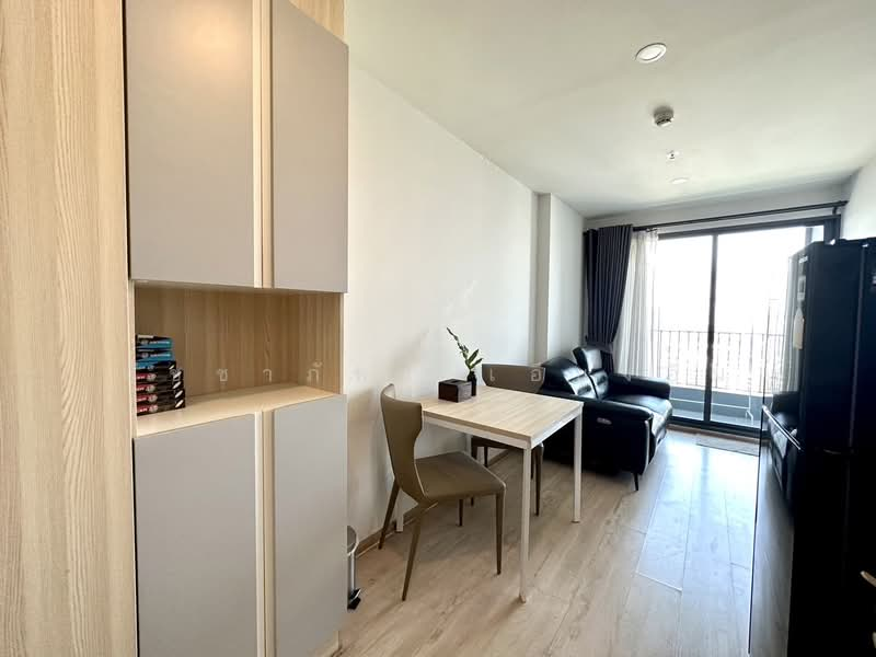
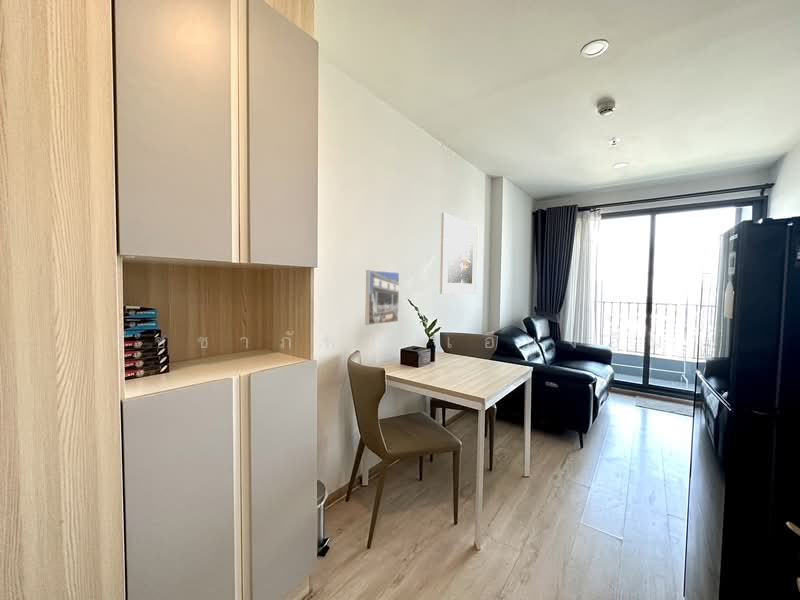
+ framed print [439,211,479,295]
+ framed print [364,269,400,326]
